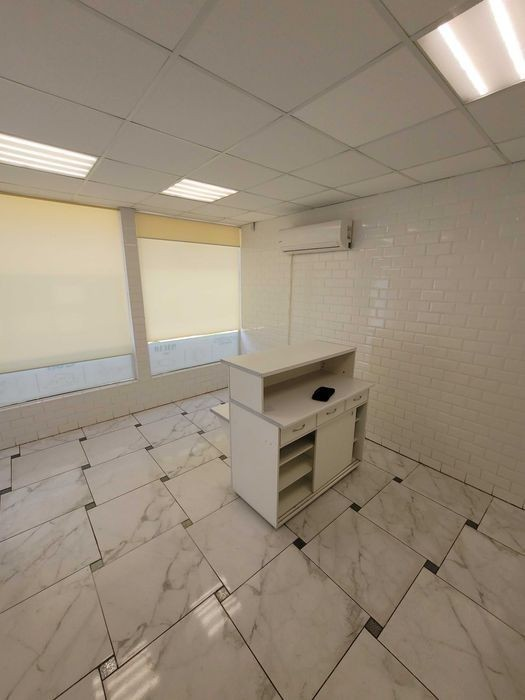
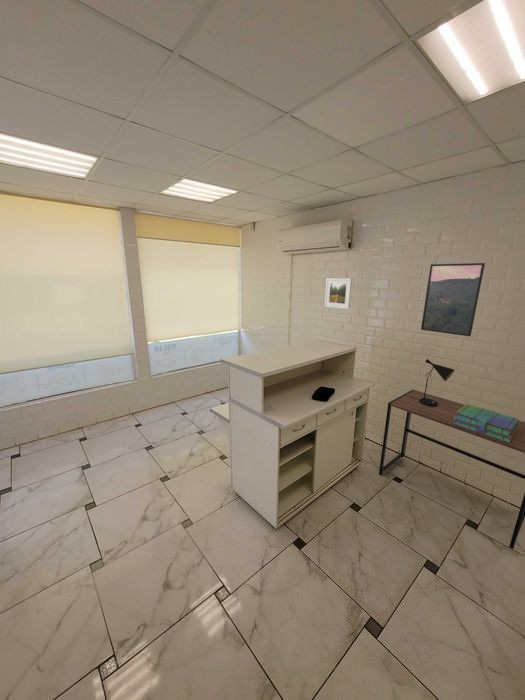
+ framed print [324,277,353,310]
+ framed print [420,262,486,337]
+ desk [378,389,525,550]
+ table lamp [412,358,455,406]
+ stack of books [453,403,520,443]
